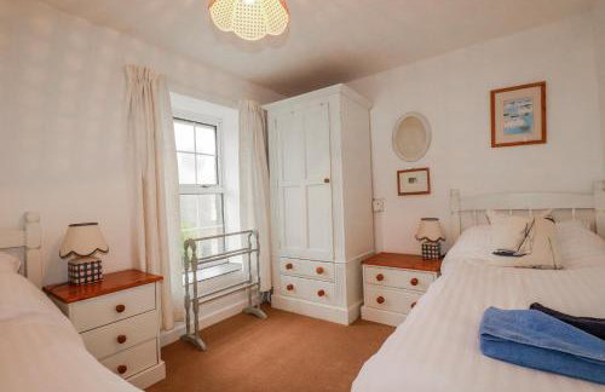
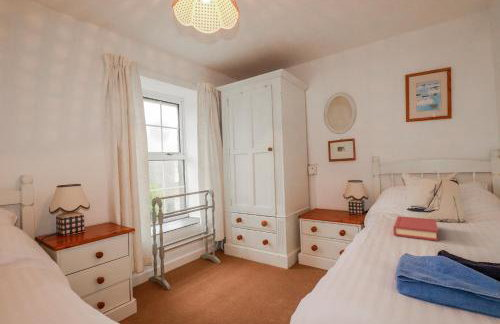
+ hardback book [392,215,439,242]
